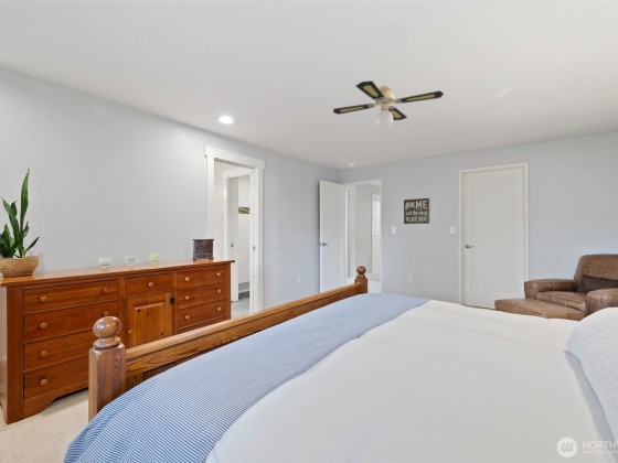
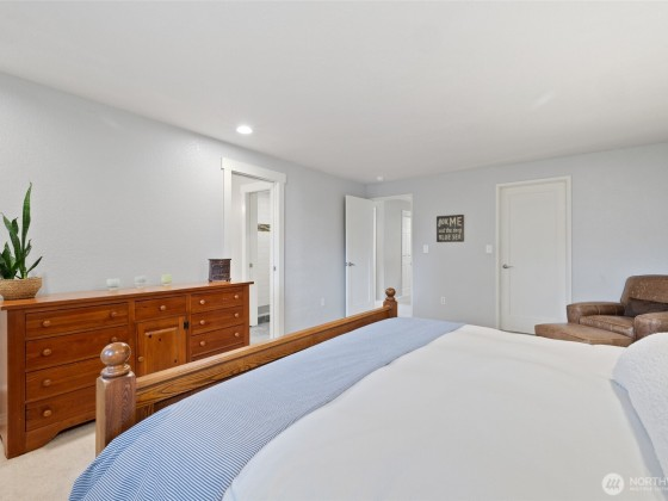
- ceiling fan [332,79,445,129]
